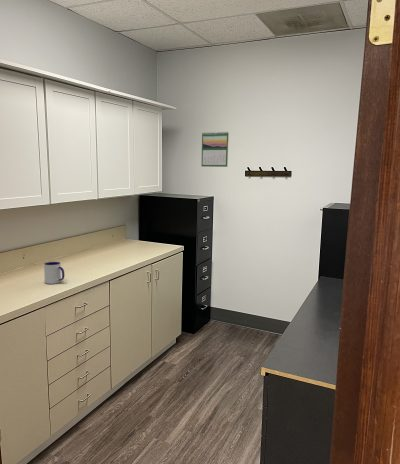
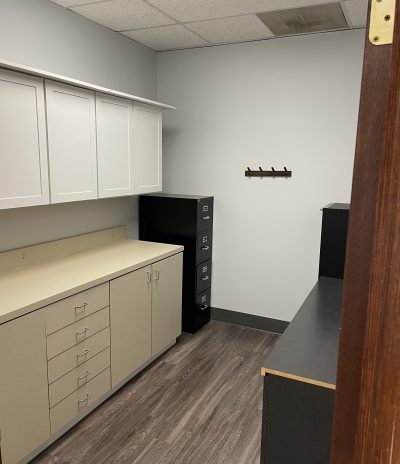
- calendar [200,130,230,168]
- mug [43,261,65,285]
